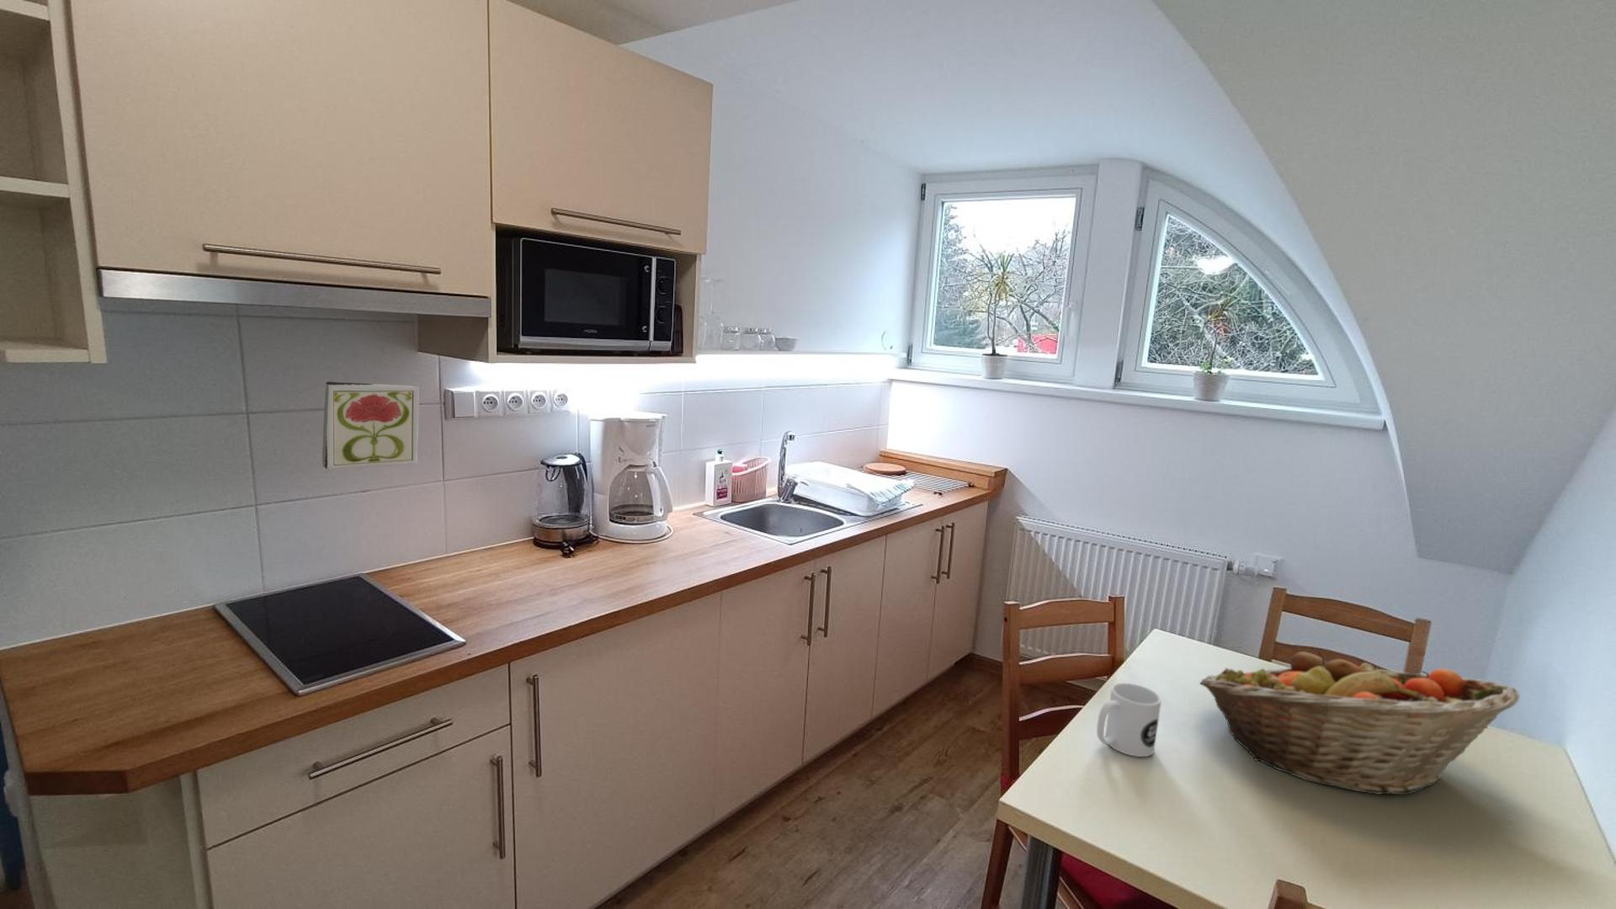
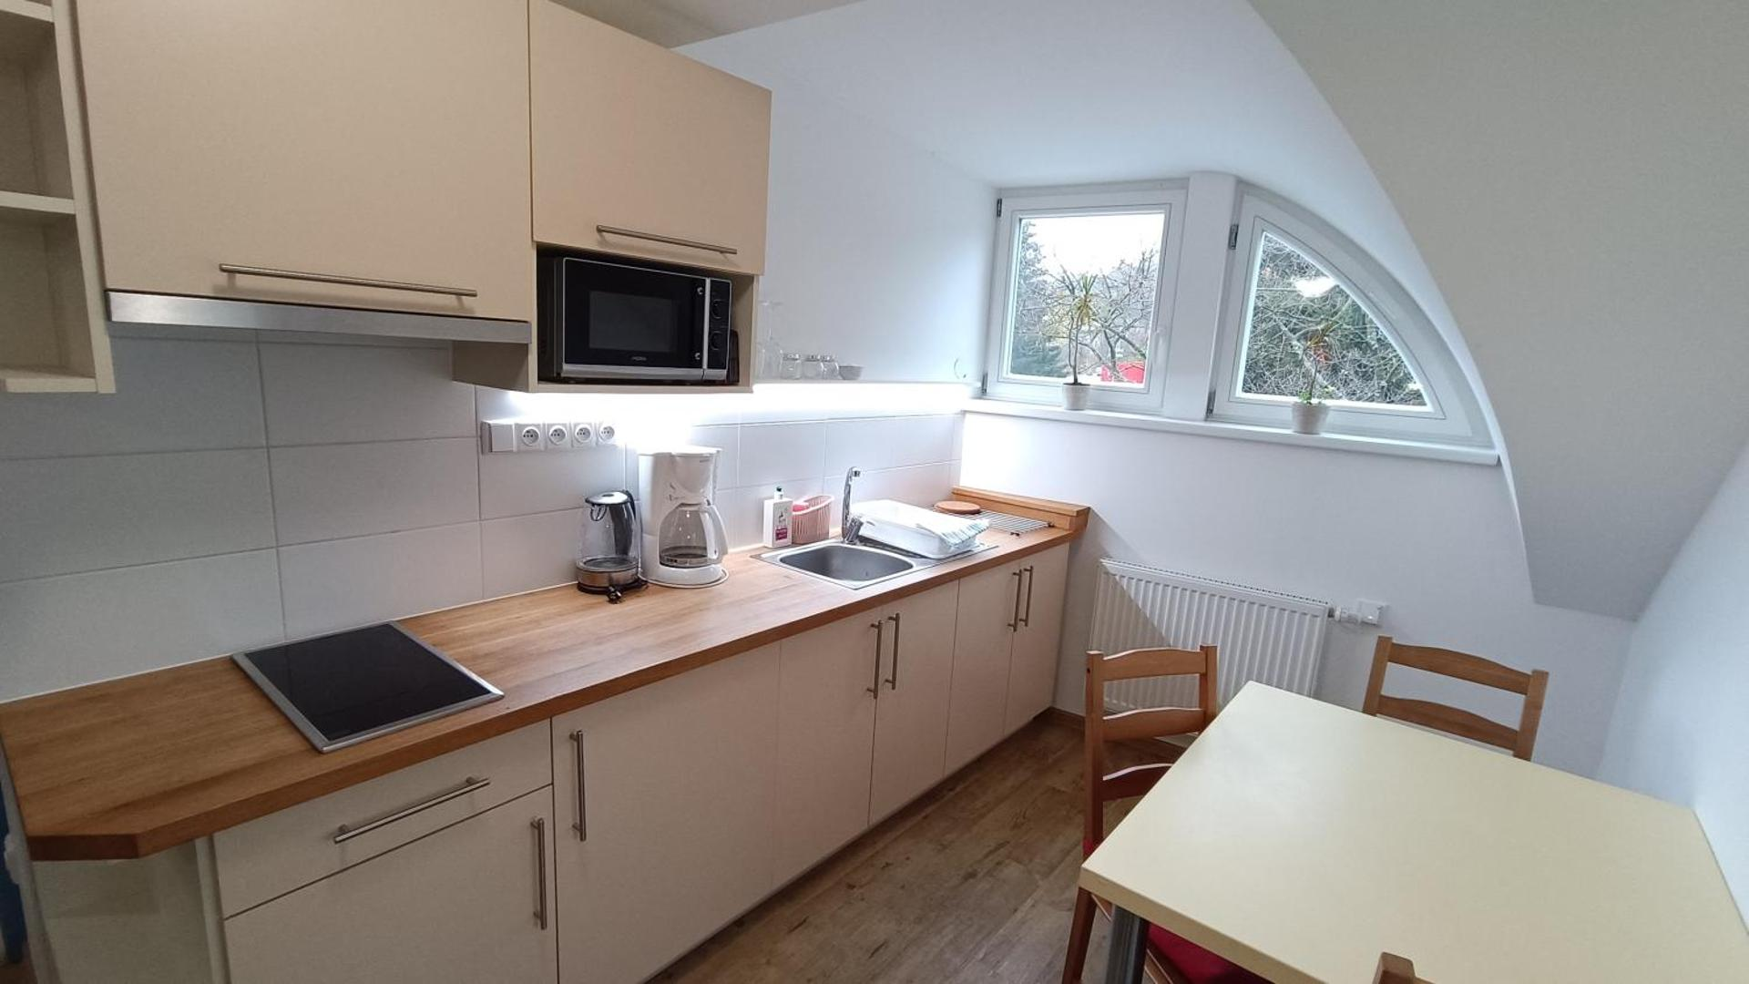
- decorative tile [322,382,421,471]
- mug [1095,681,1162,757]
- fruit basket [1199,649,1521,796]
